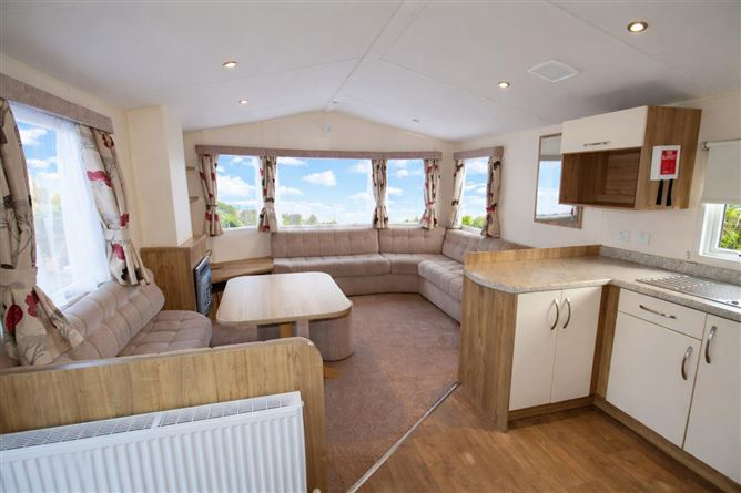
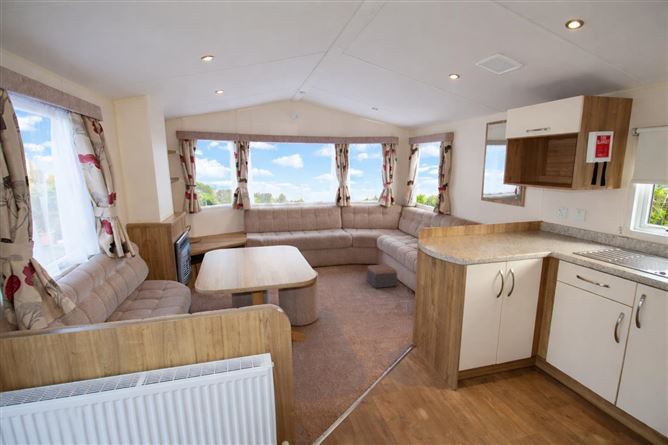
+ footstool [366,263,398,289]
